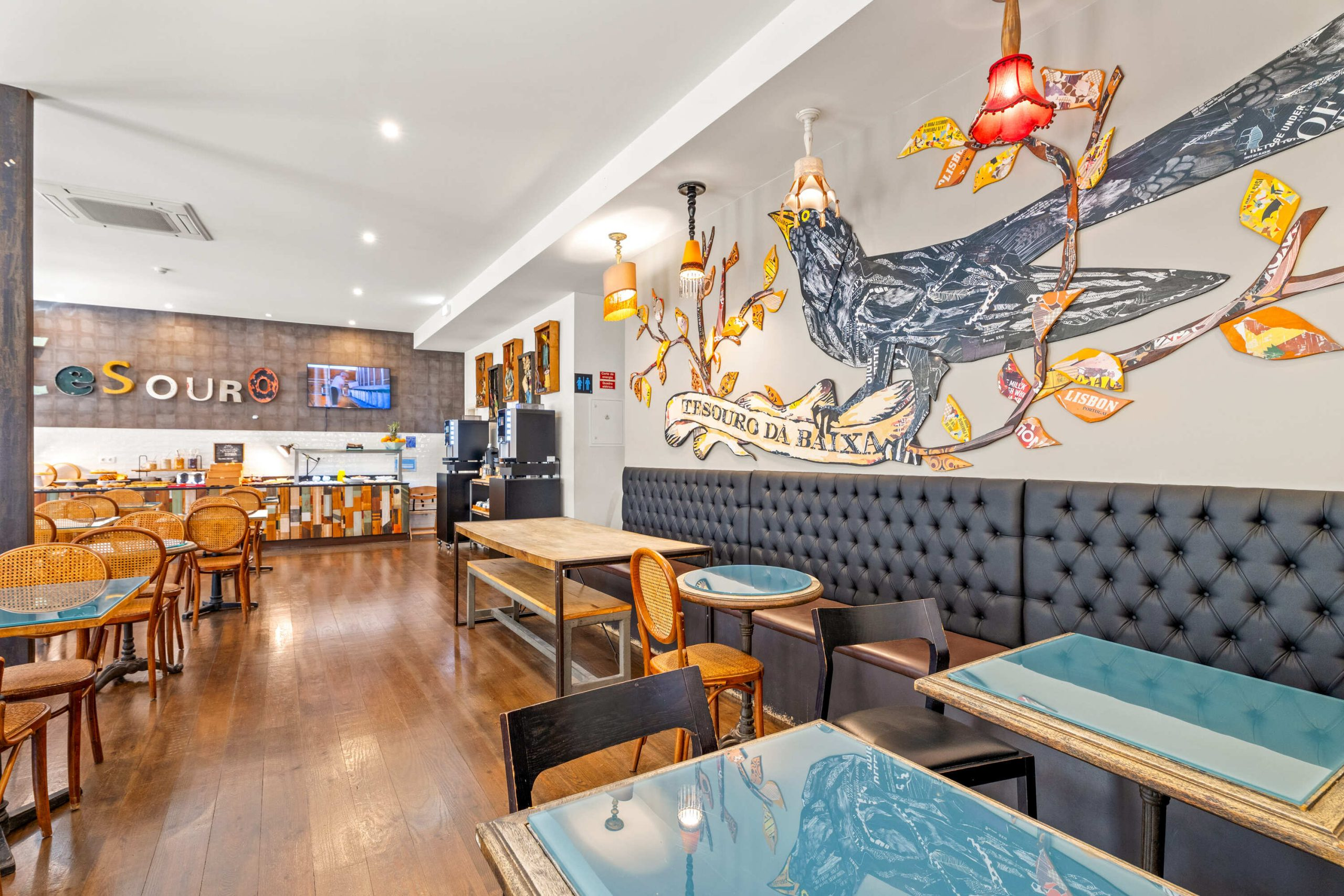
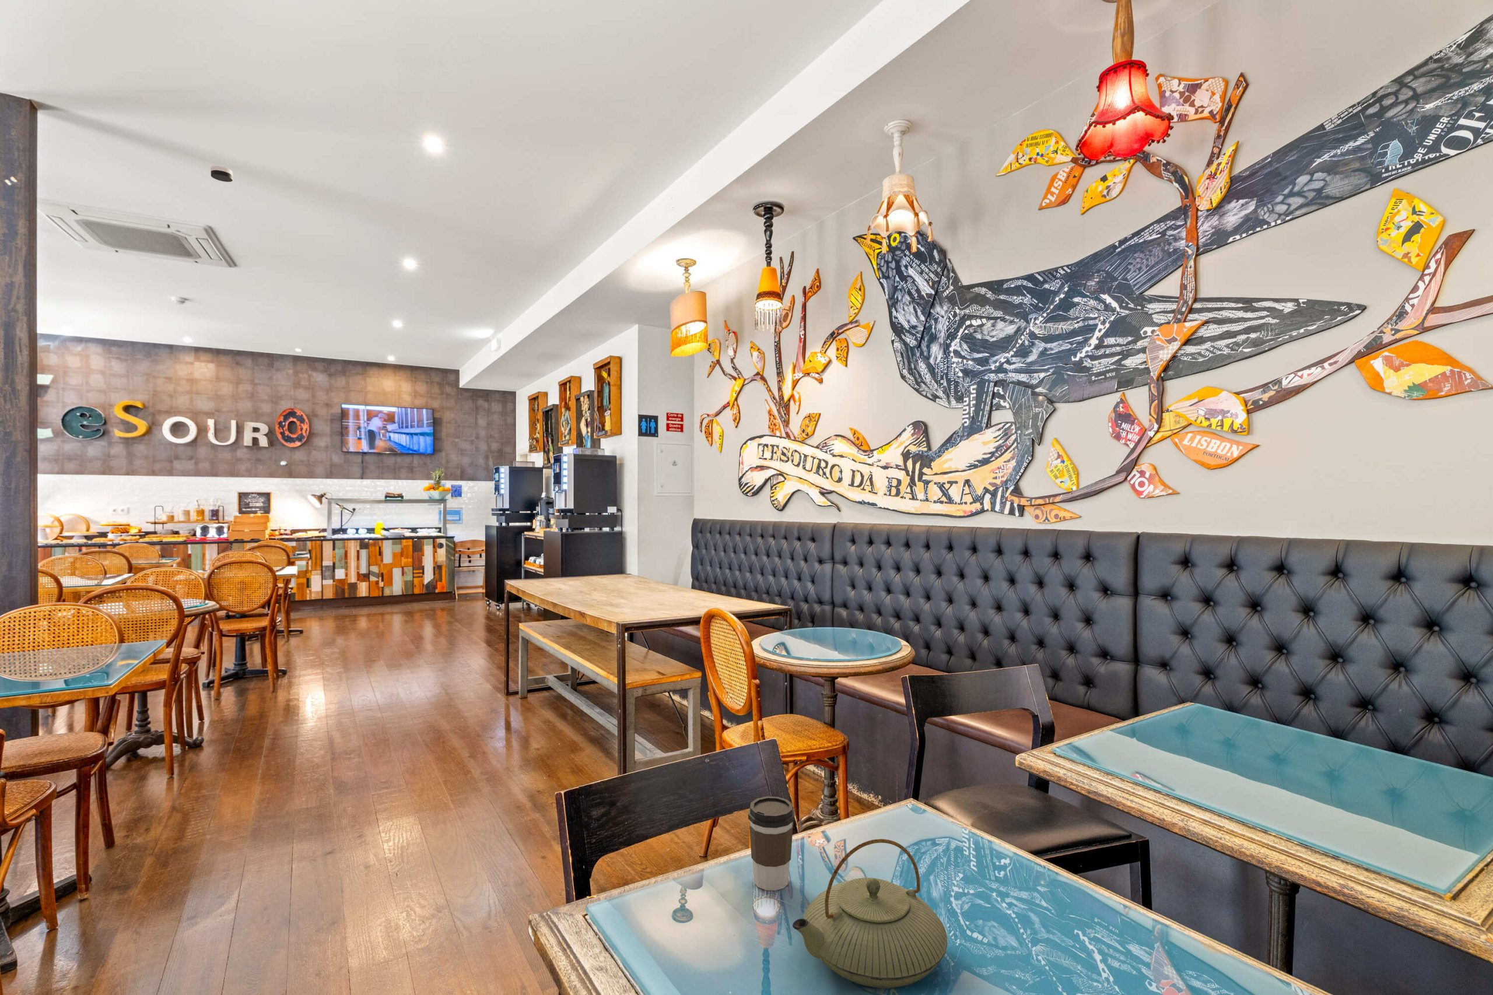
+ coffee cup [748,795,795,892]
+ teapot [792,838,949,988]
+ smoke detector [210,165,233,182]
